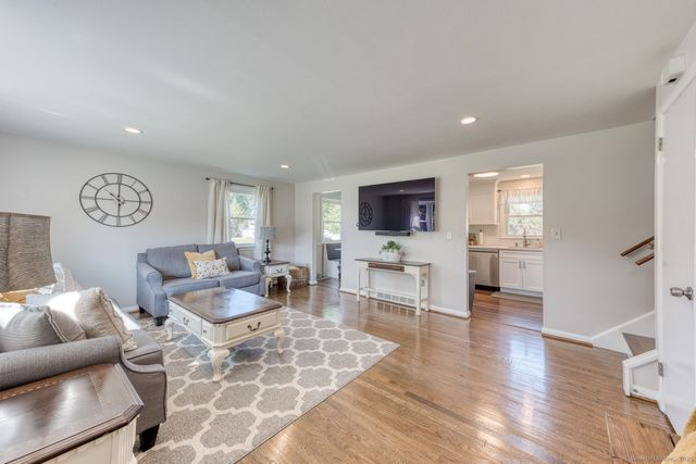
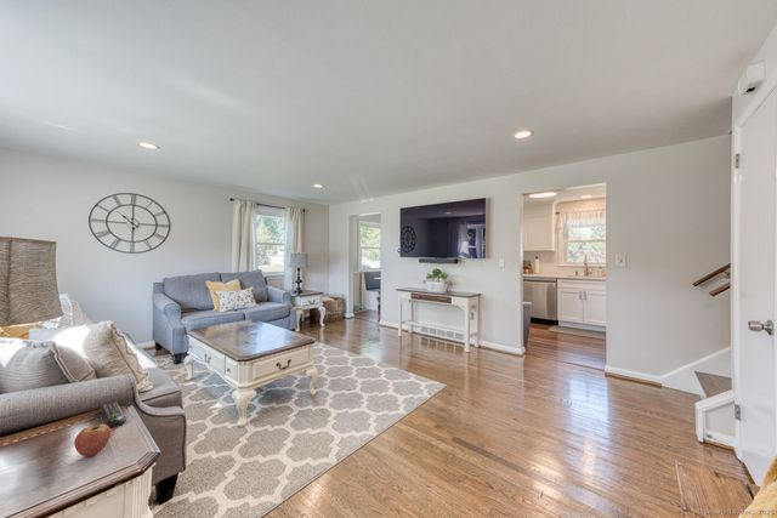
+ remote control [98,400,127,429]
+ fruit [73,422,112,457]
